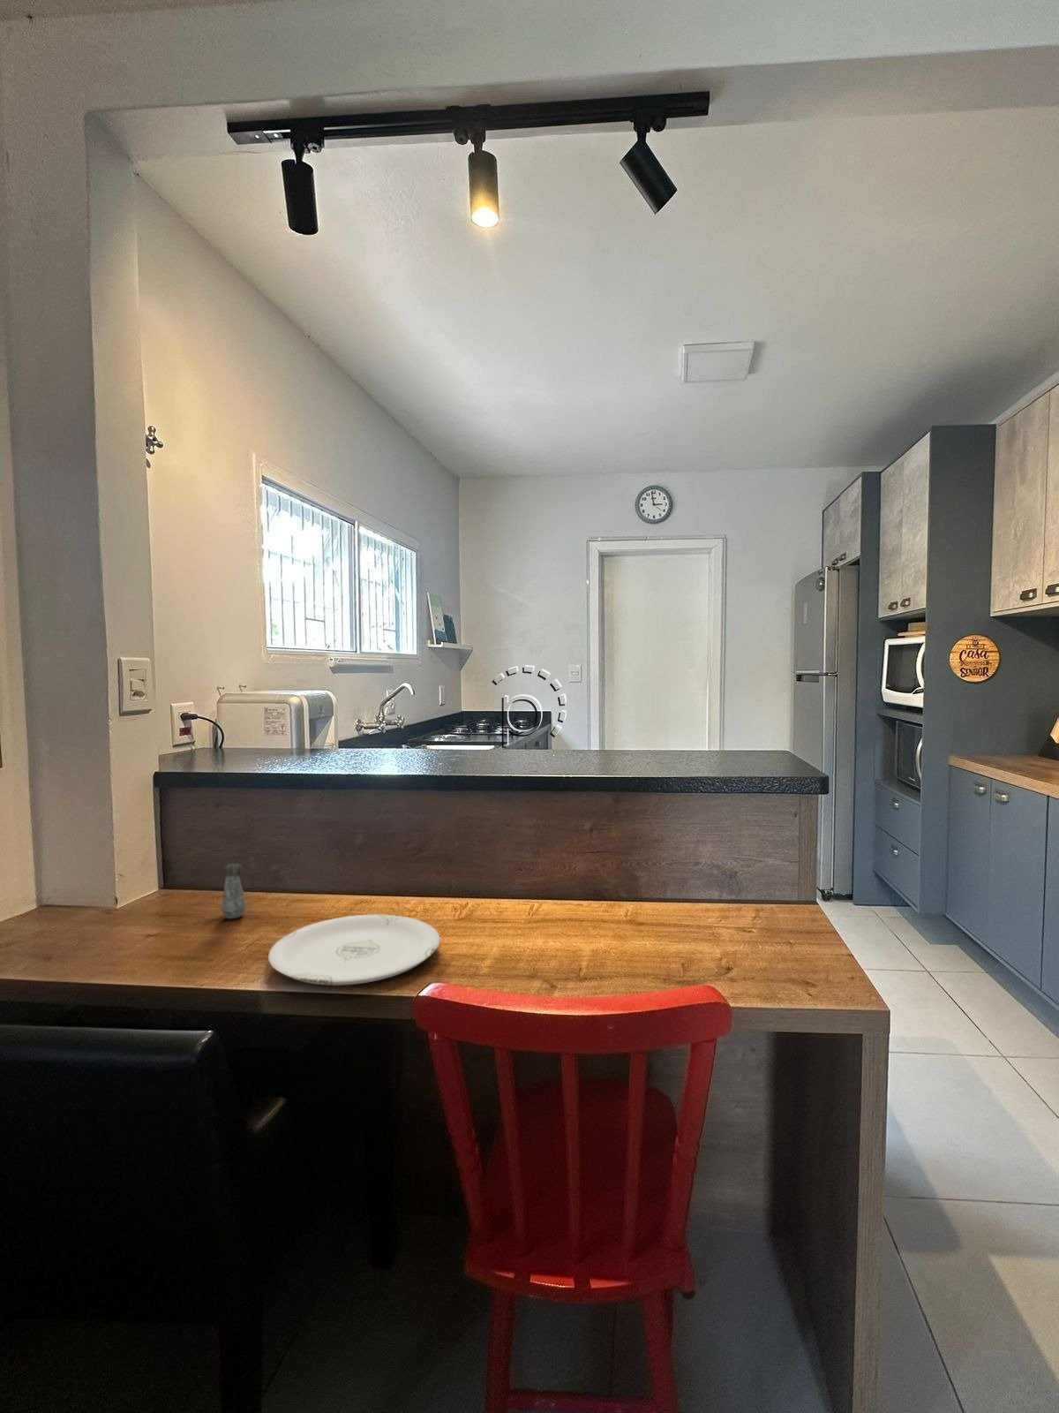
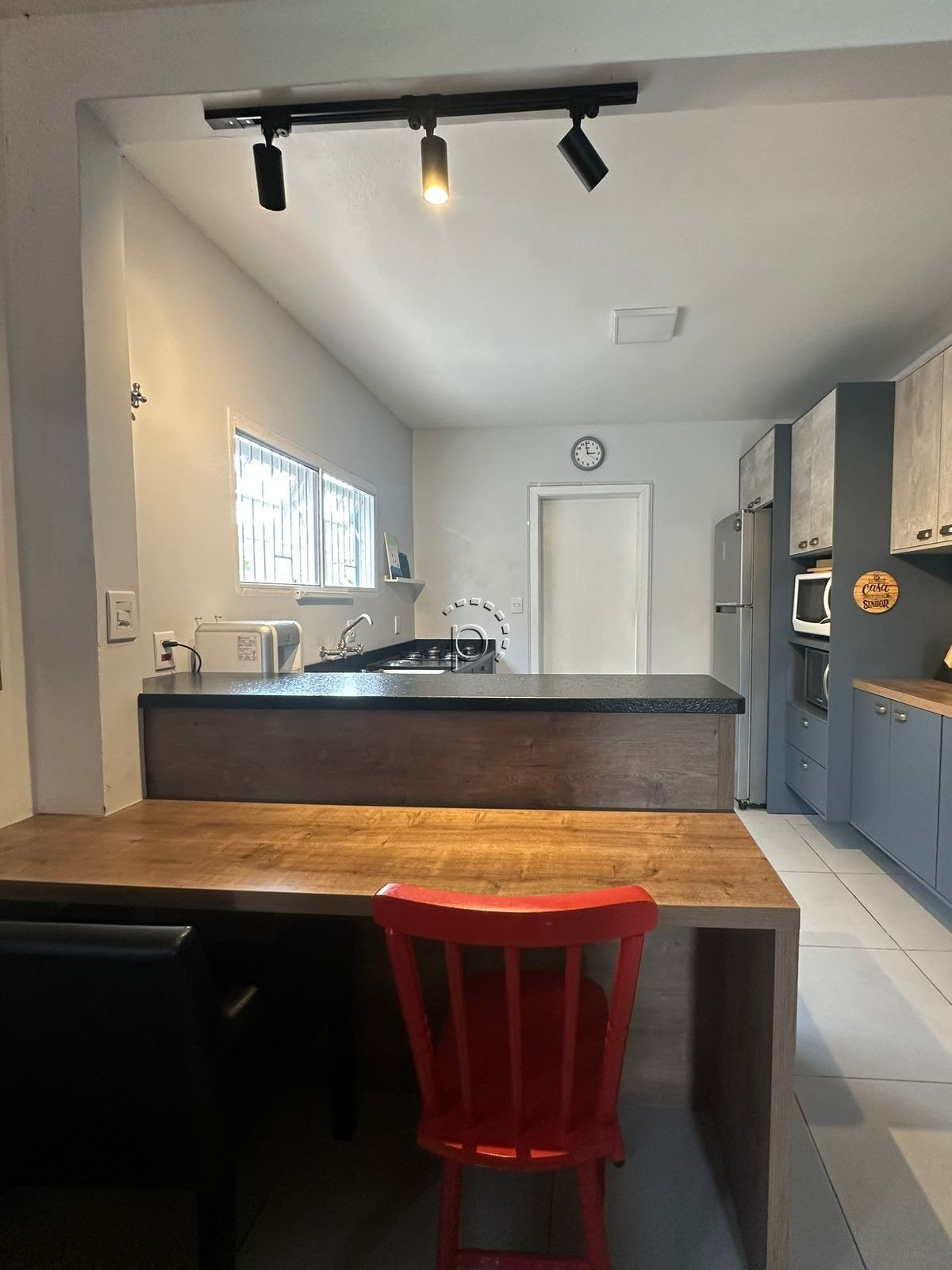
- salt shaker [220,862,247,919]
- plate [267,915,442,987]
